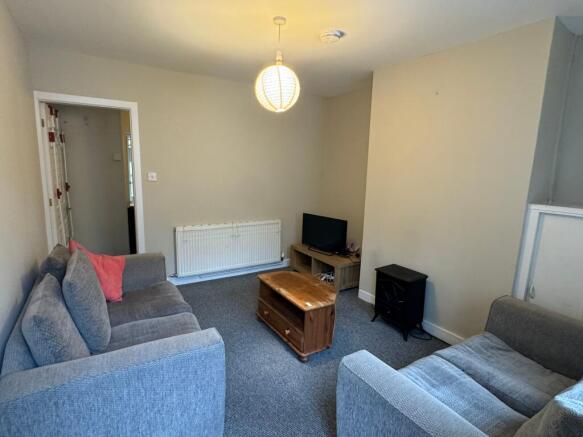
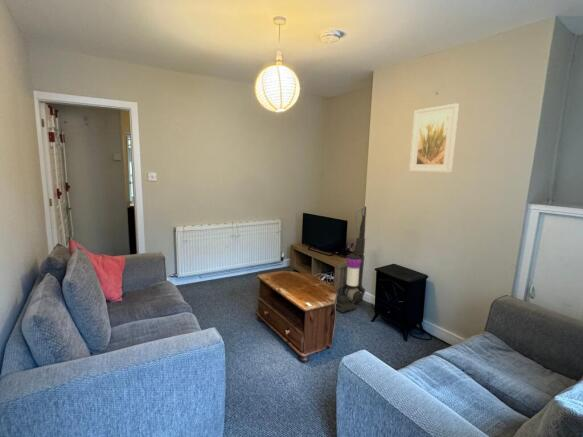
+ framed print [408,102,460,173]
+ vacuum cleaner [335,205,367,314]
